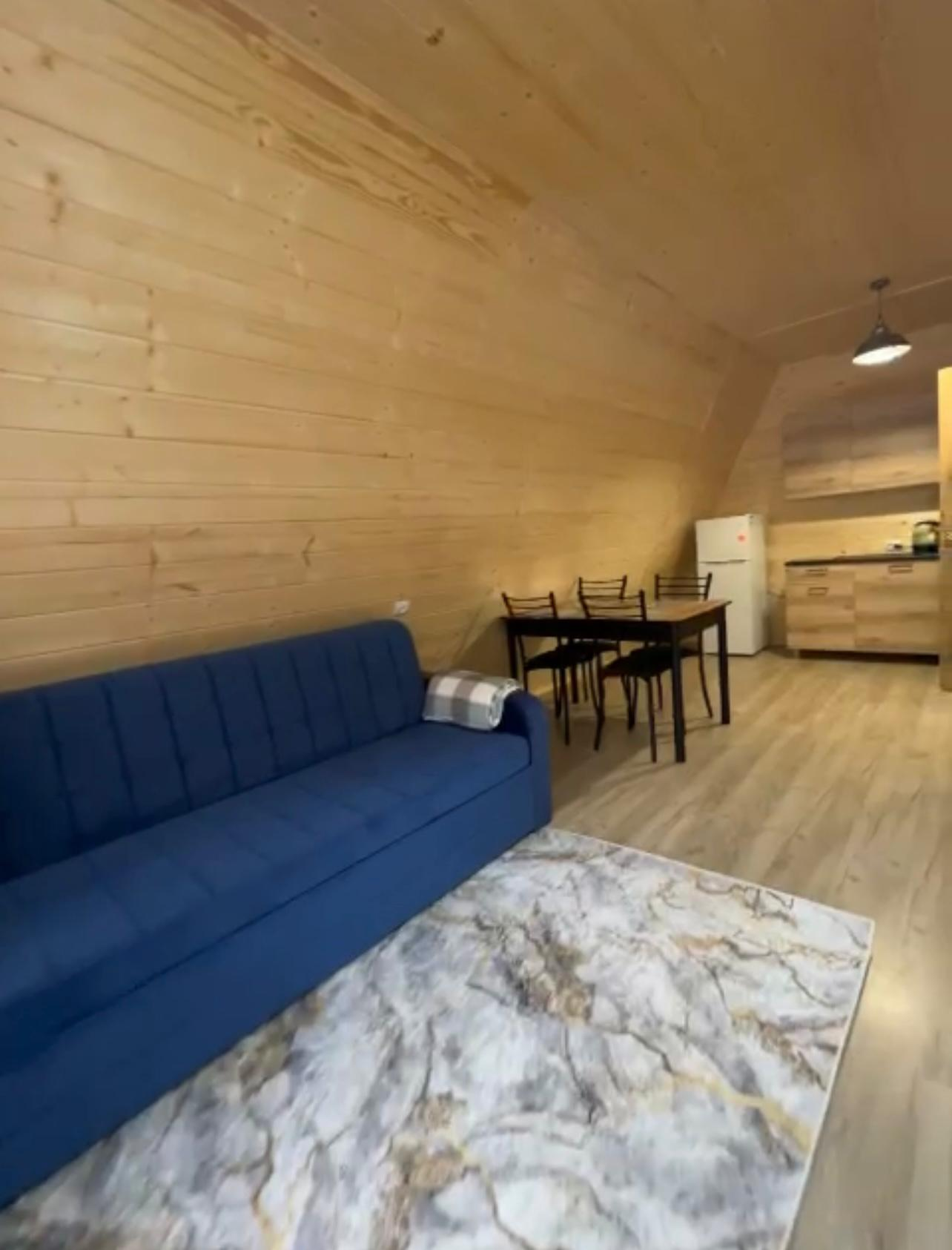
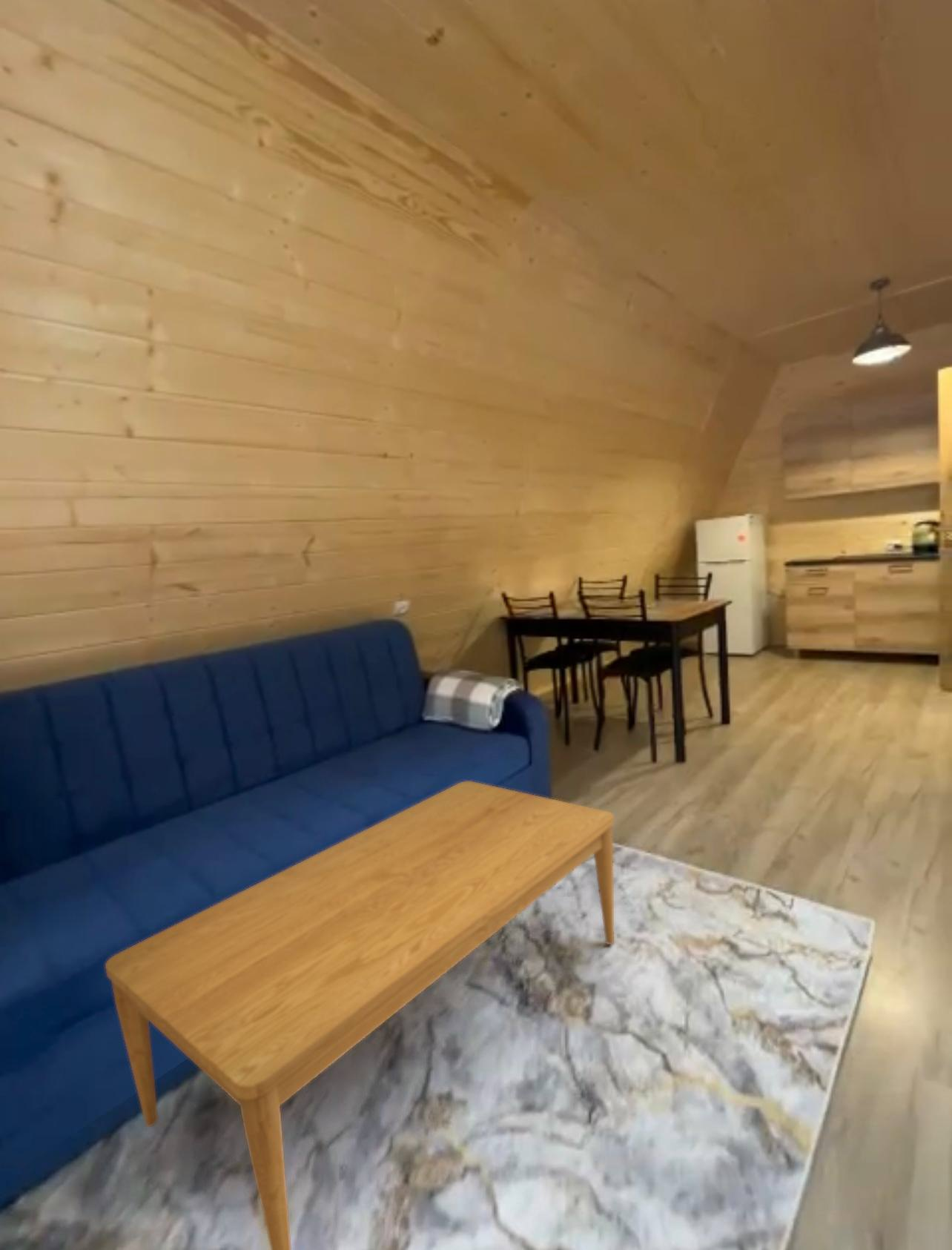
+ coffee table [105,781,615,1250]
